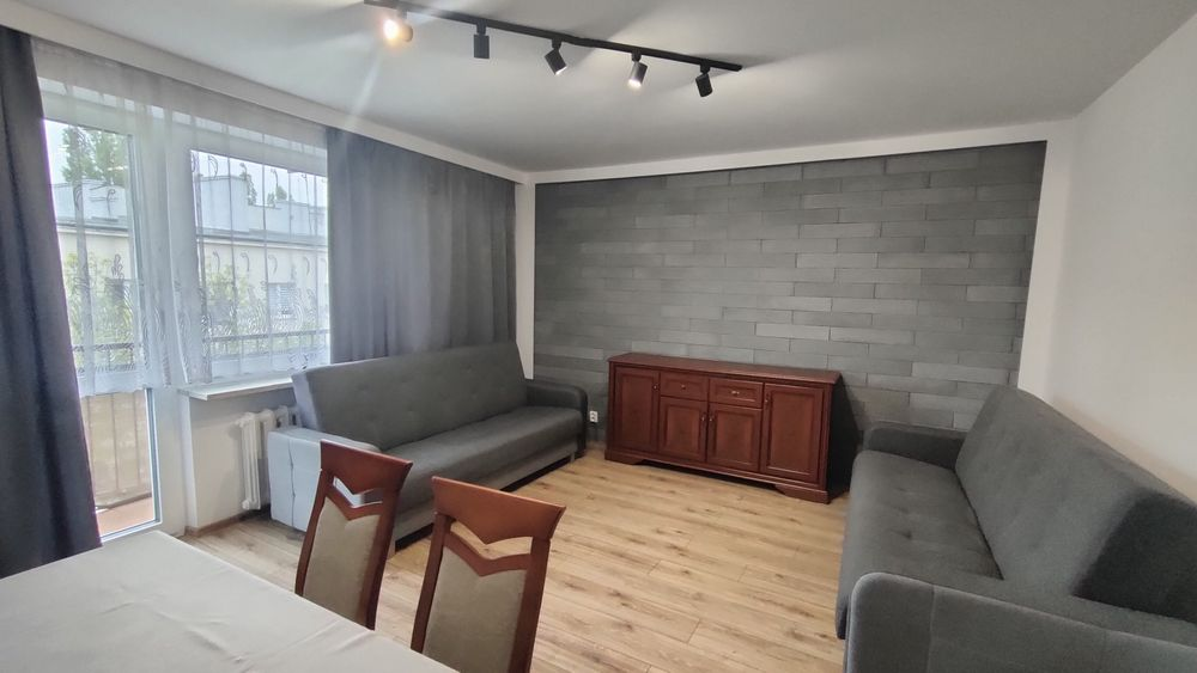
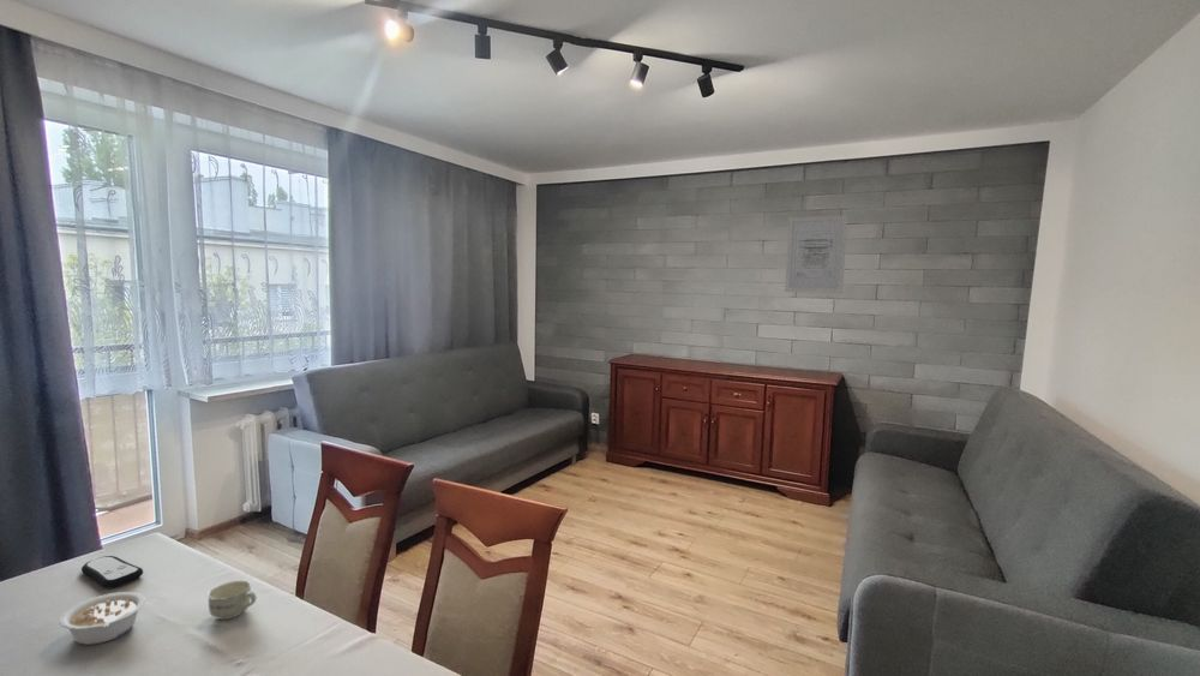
+ legume [59,591,146,646]
+ wall art [784,214,848,294]
+ remote control [80,555,144,590]
+ cup [206,579,258,621]
